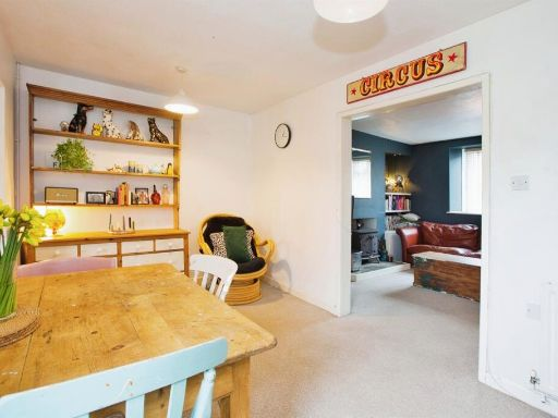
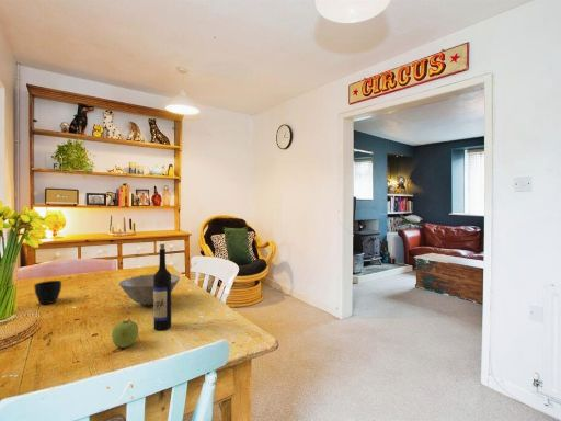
+ bowl [118,273,181,306]
+ fruit [111,318,139,349]
+ wine bottle [152,243,172,331]
+ cup [33,280,62,305]
